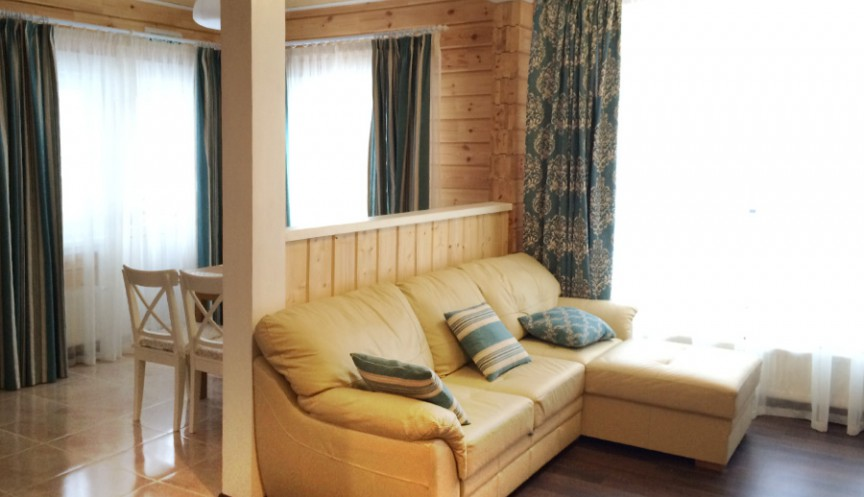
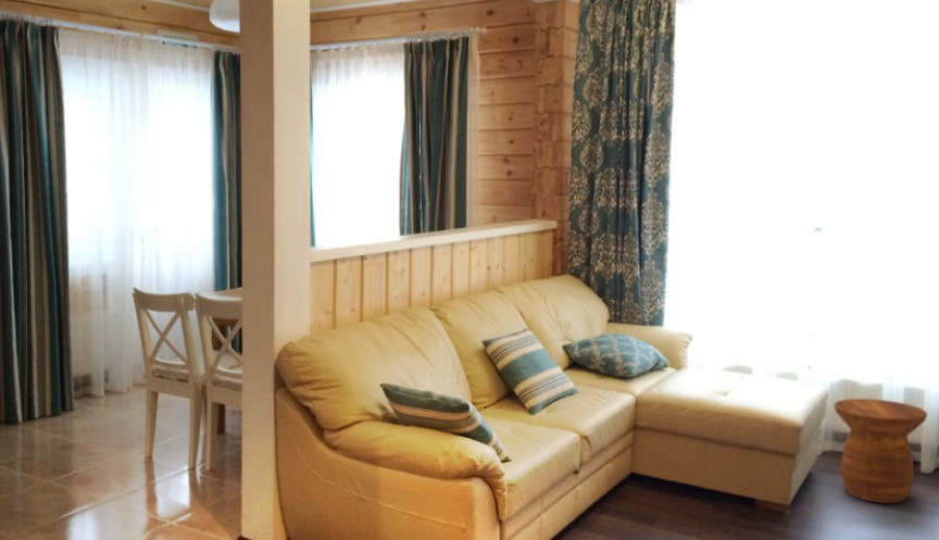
+ side table [832,398,928,504]
